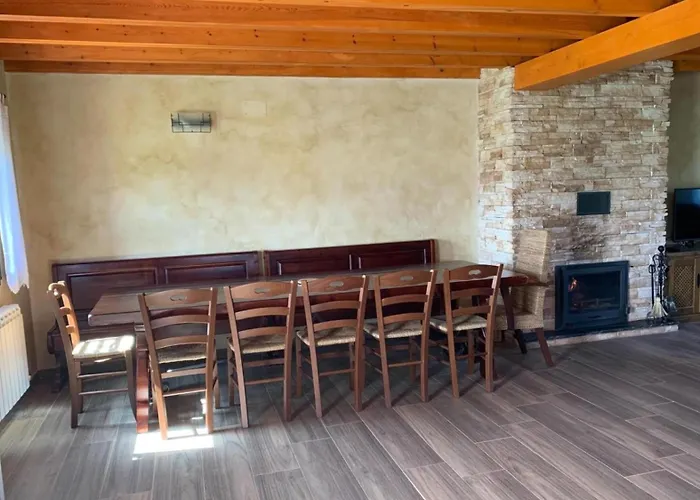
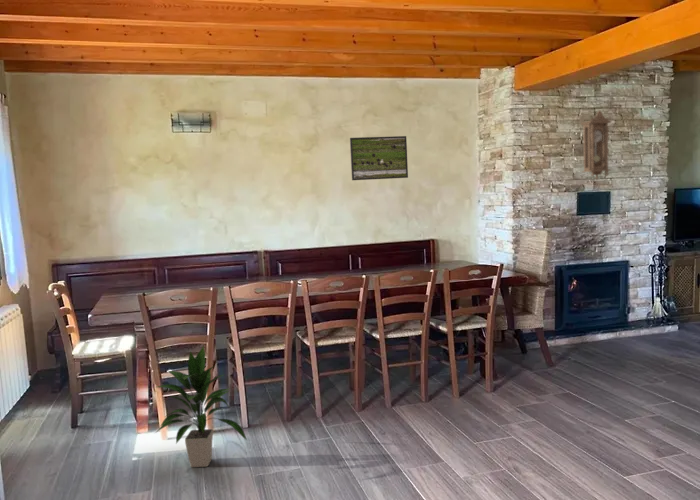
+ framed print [349,135,409,181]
+ pendulum clock [580,109,612,180]
+ indoor plant [154,345,248,468]
